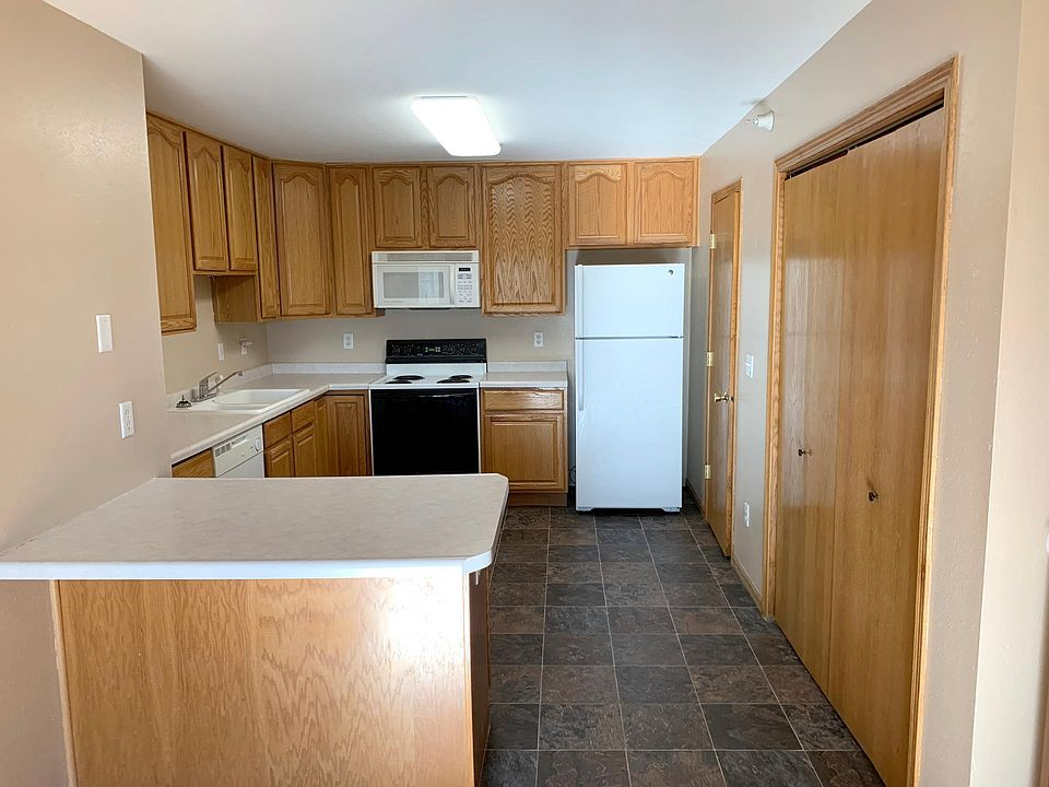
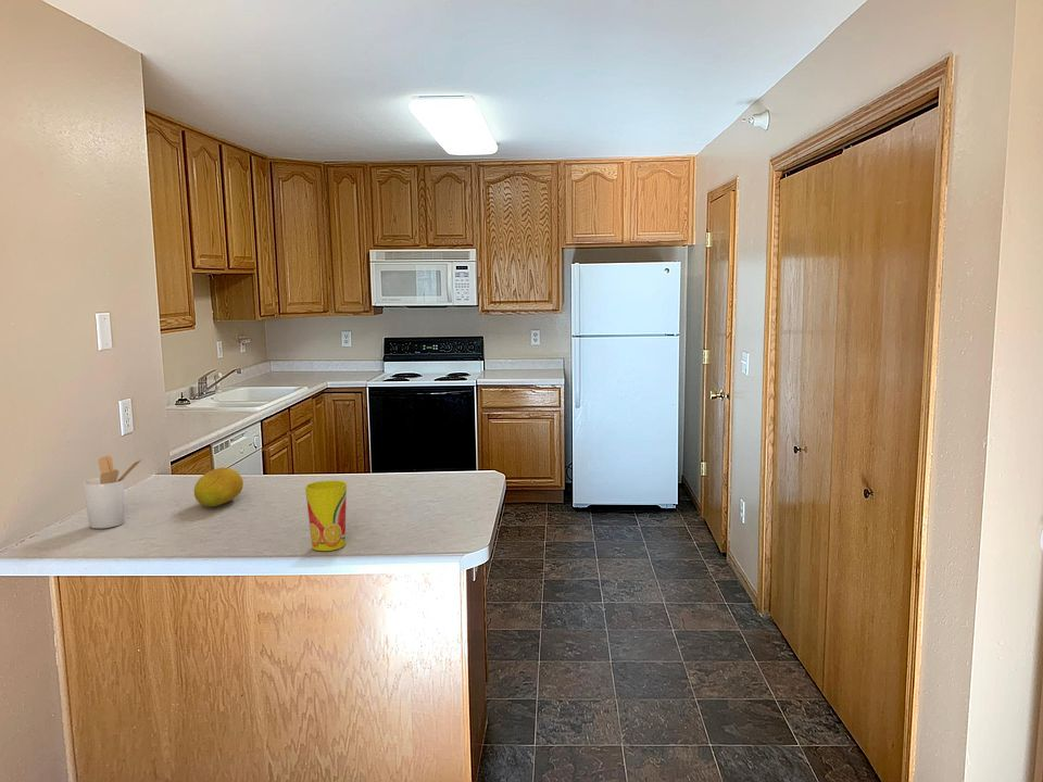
+ cup [304,479,348,552]
+ fruit [193,466,244,507]
+ utensil holder [83,454,143,529]
